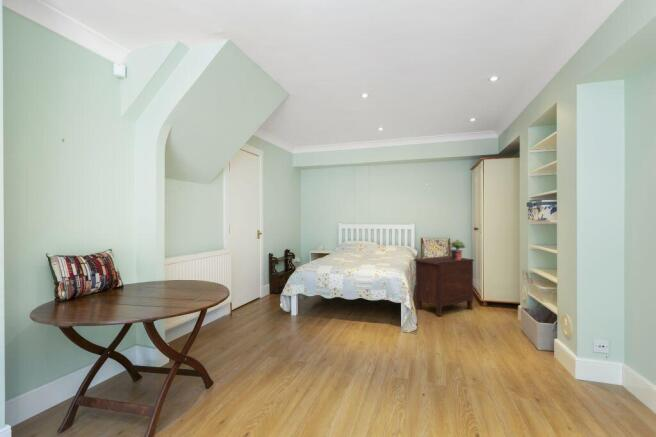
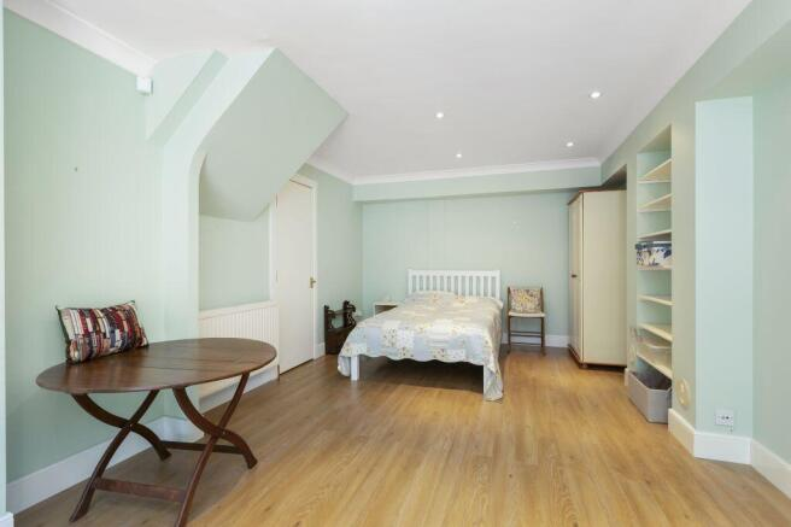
- potted plant [448,238,468,260]
- nightstand [412,255,475,318]
